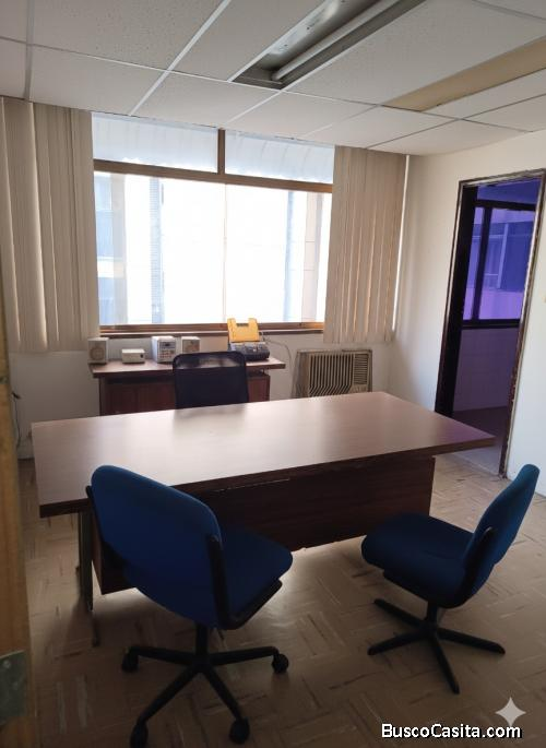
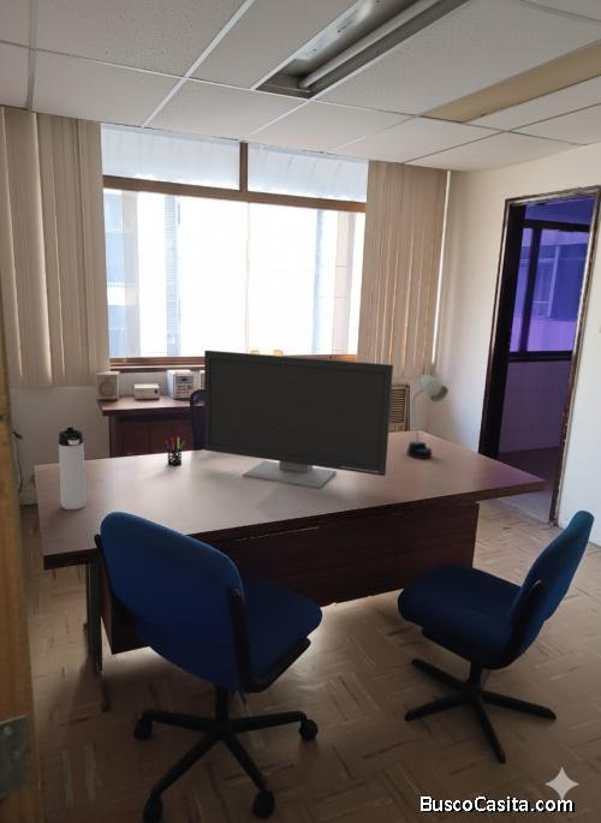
+ desk lamp [405,374,450,460]
+ thermos bottle [58,427,88,511]
+ monitor [203,350,394,489]
+ pen holder [163,436,186,467]
